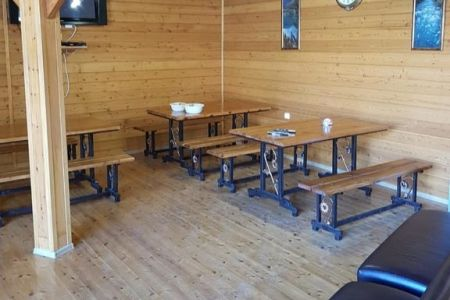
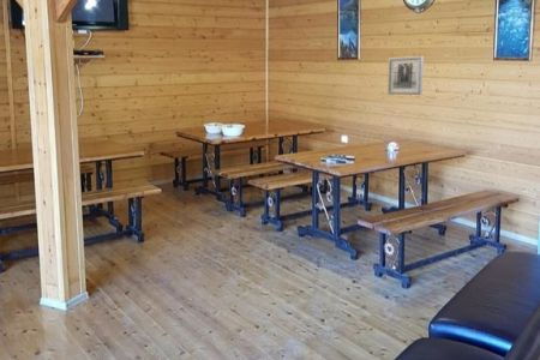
+ wall art [386,55,425,96]
